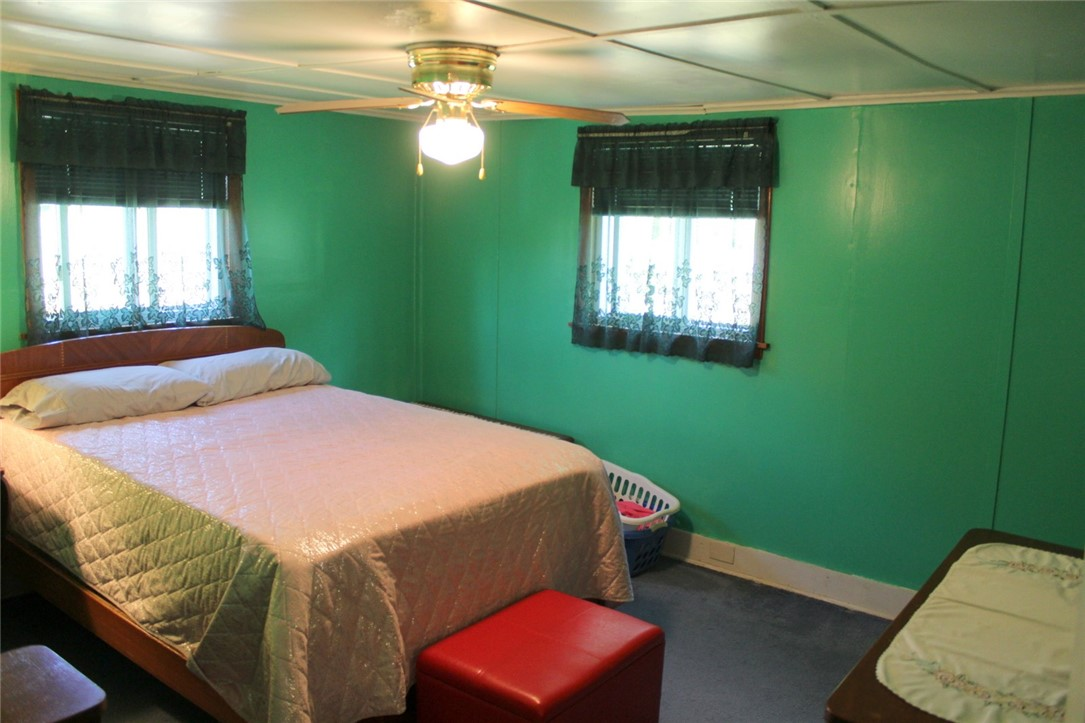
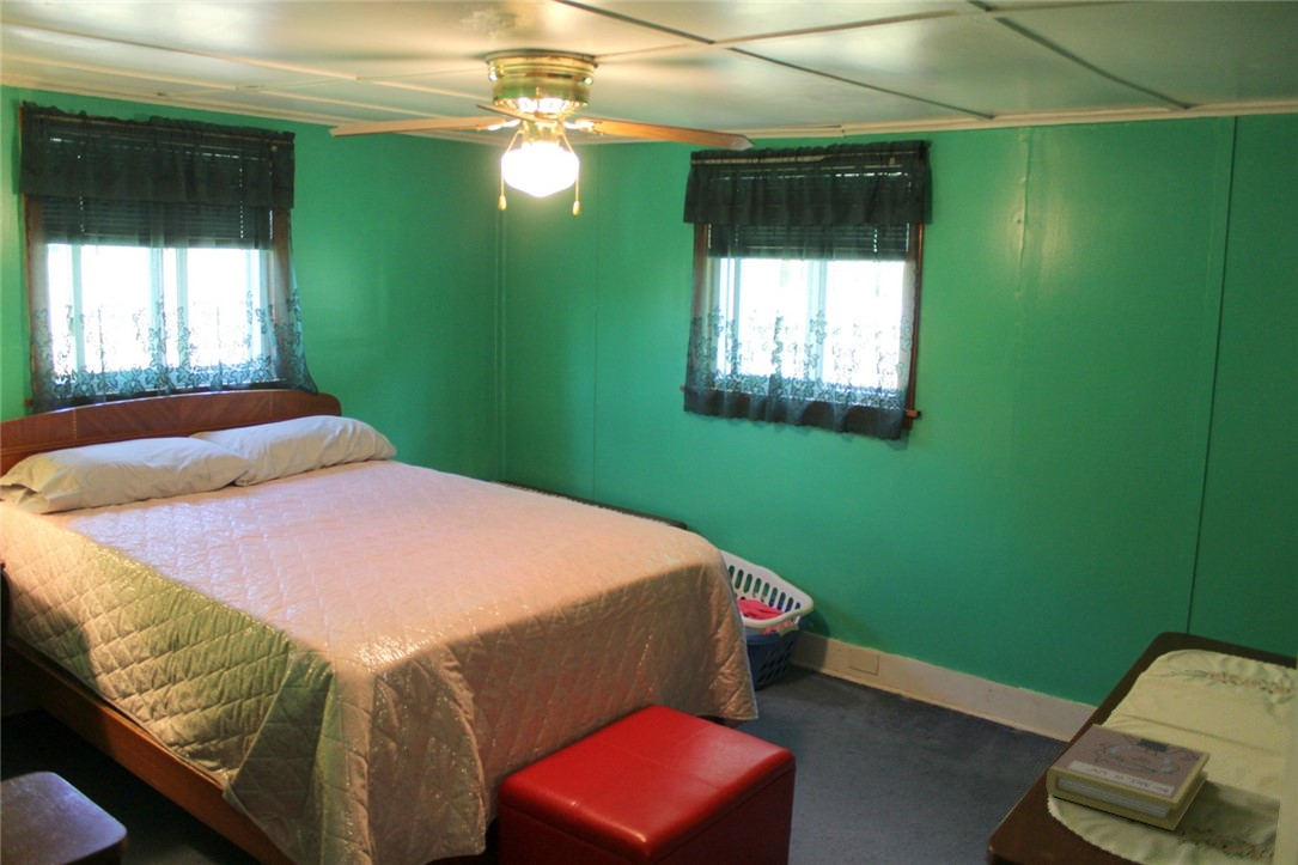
+ book [1046,723,1212,833]
